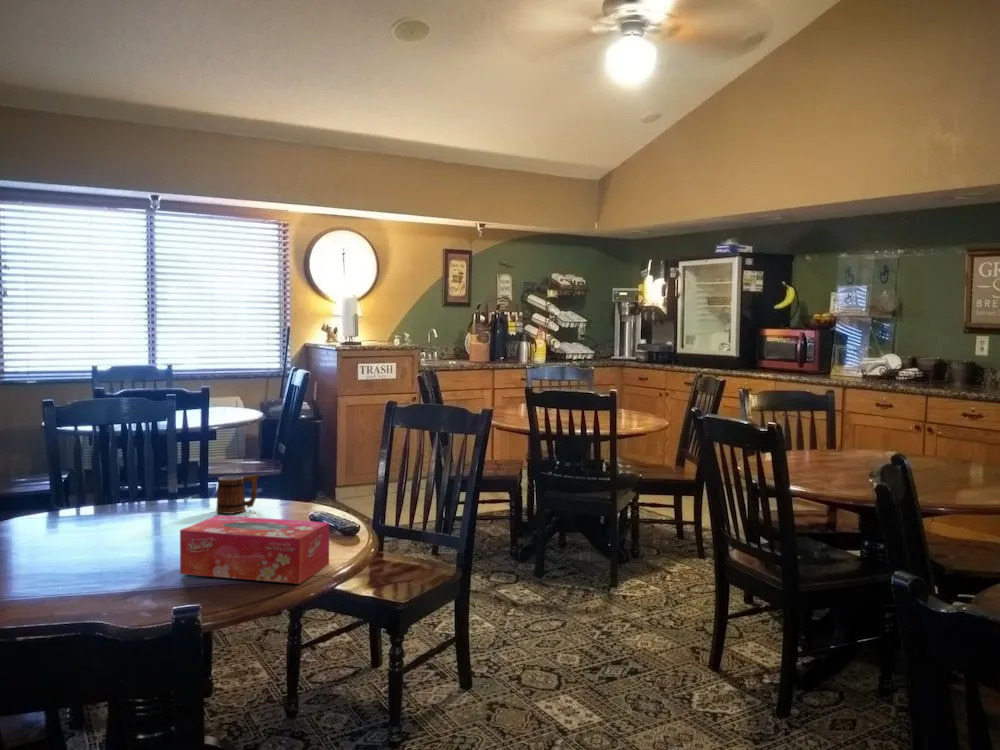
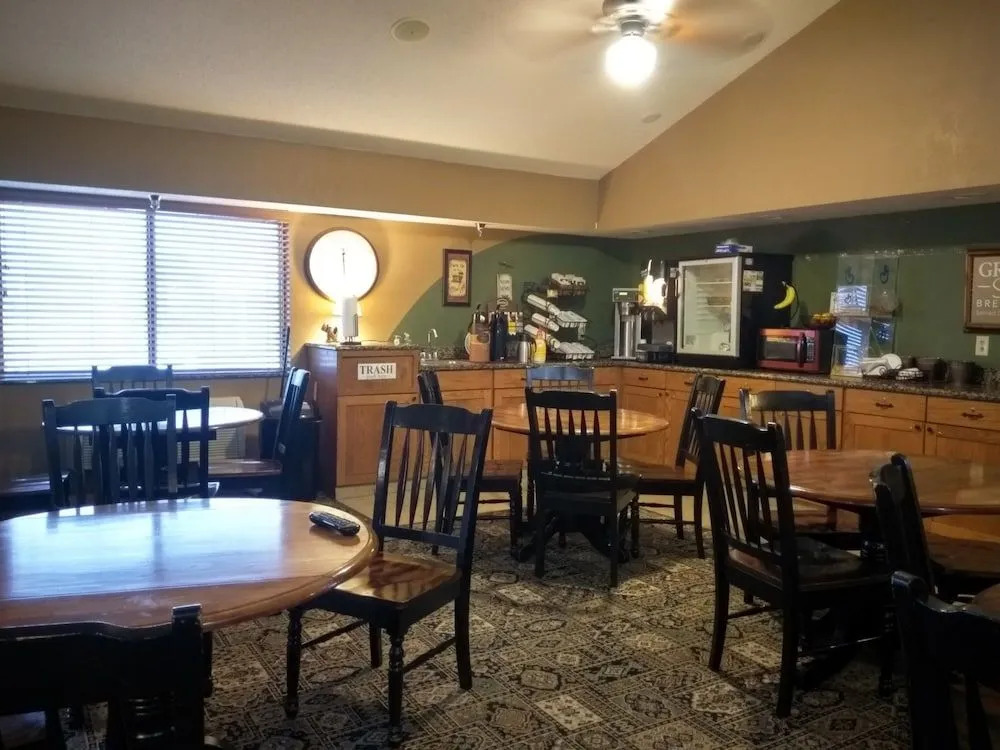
- tissue box [179,514,330,585]
- mug [215,473,259,515]
